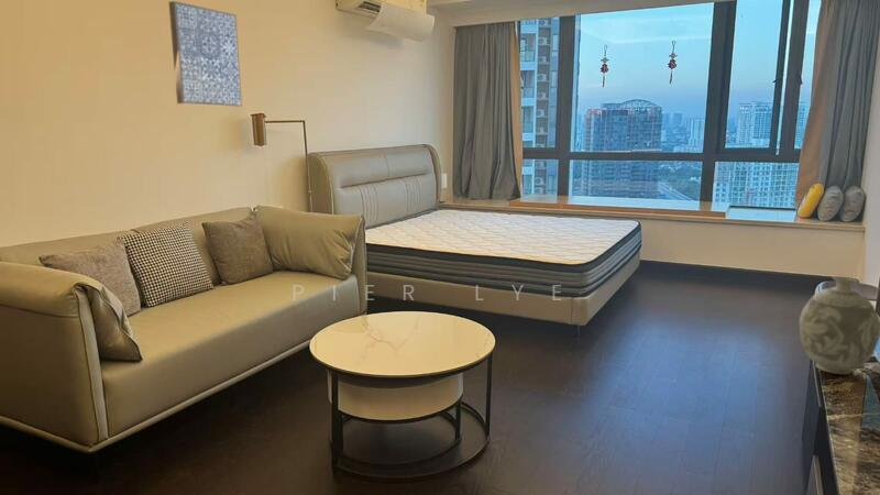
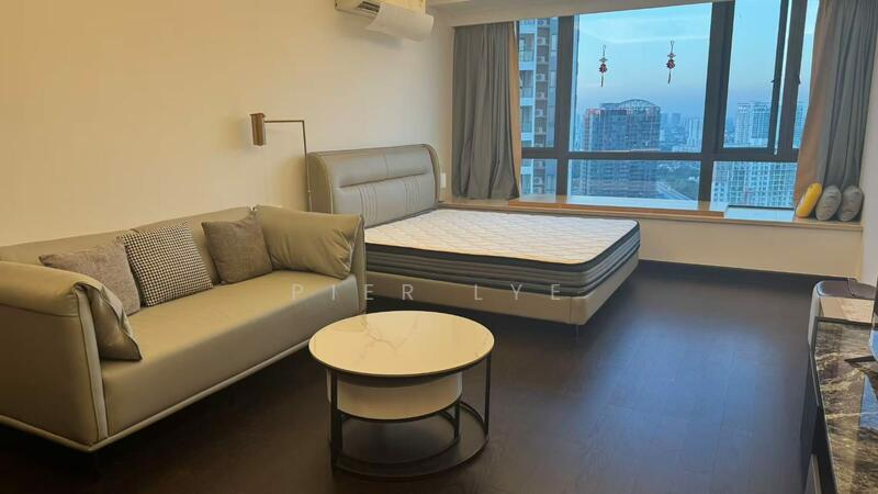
- decorative vase [799,275,880,375]
- wall art [167,0,243,108]
